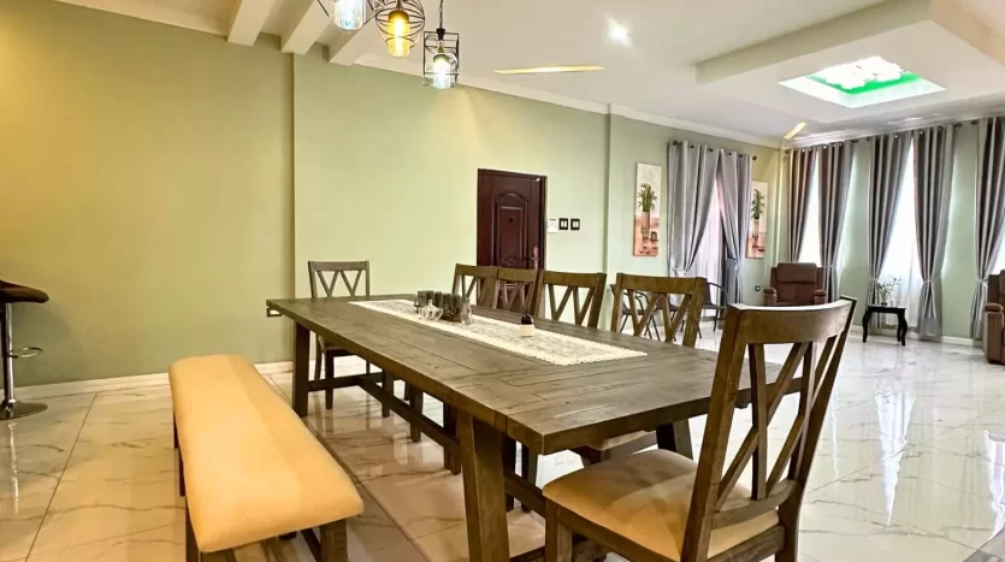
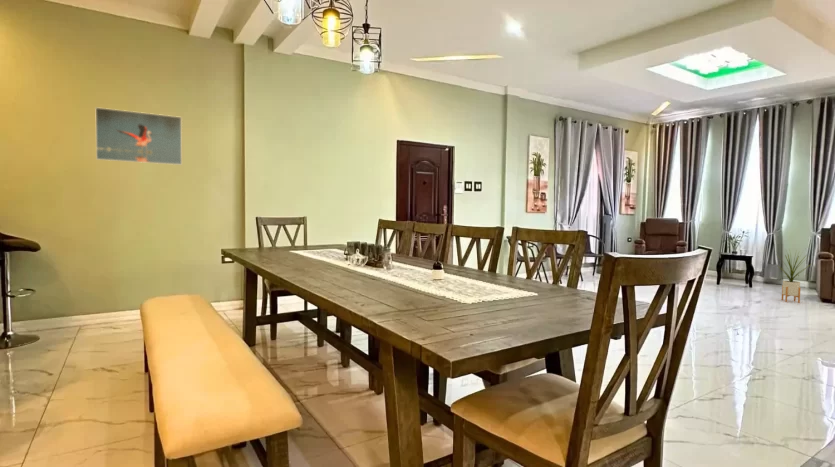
+ house plant [776,248,813,304]
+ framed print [94,106,183,166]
